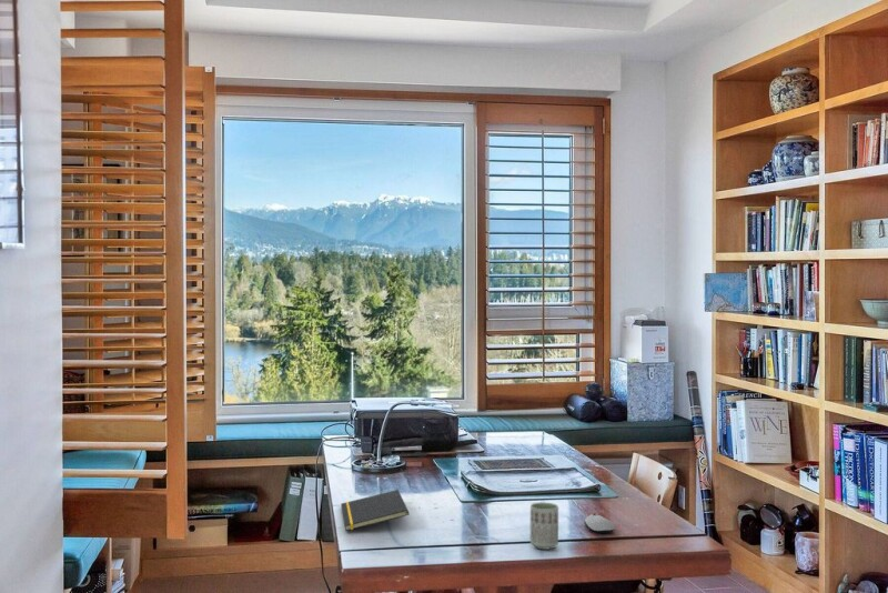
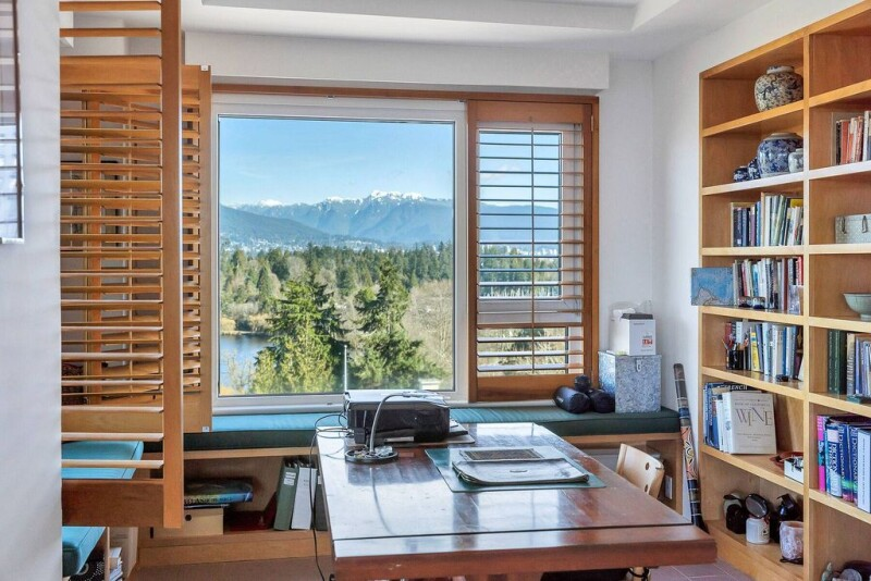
- computer mouse [583,513,616,534]
- notepad [340,489,410,532]
- cup [529,501,559,551]
